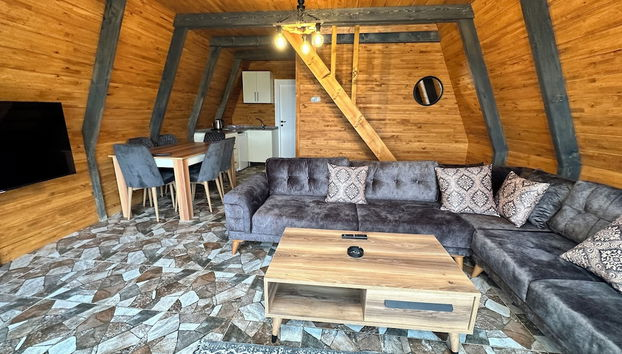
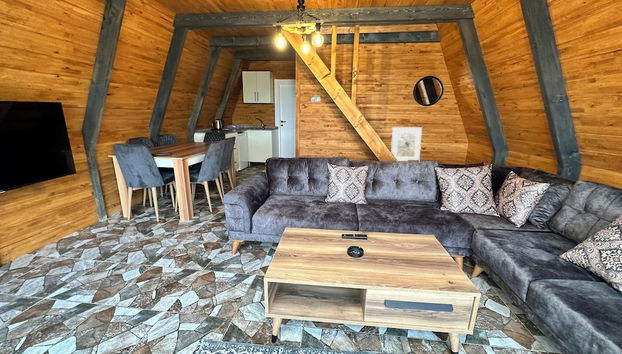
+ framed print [390,126,423,162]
